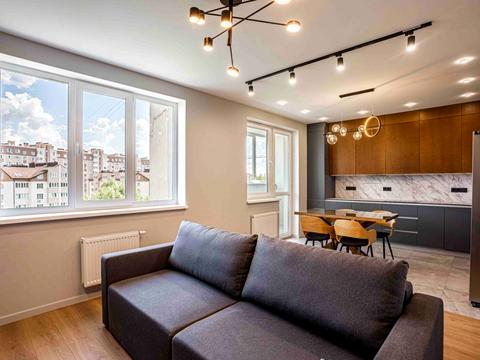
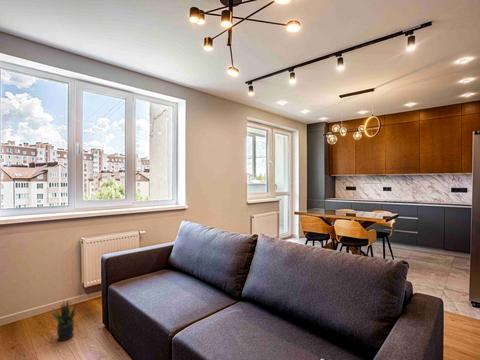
+ potted plant [49,299,79,342]
